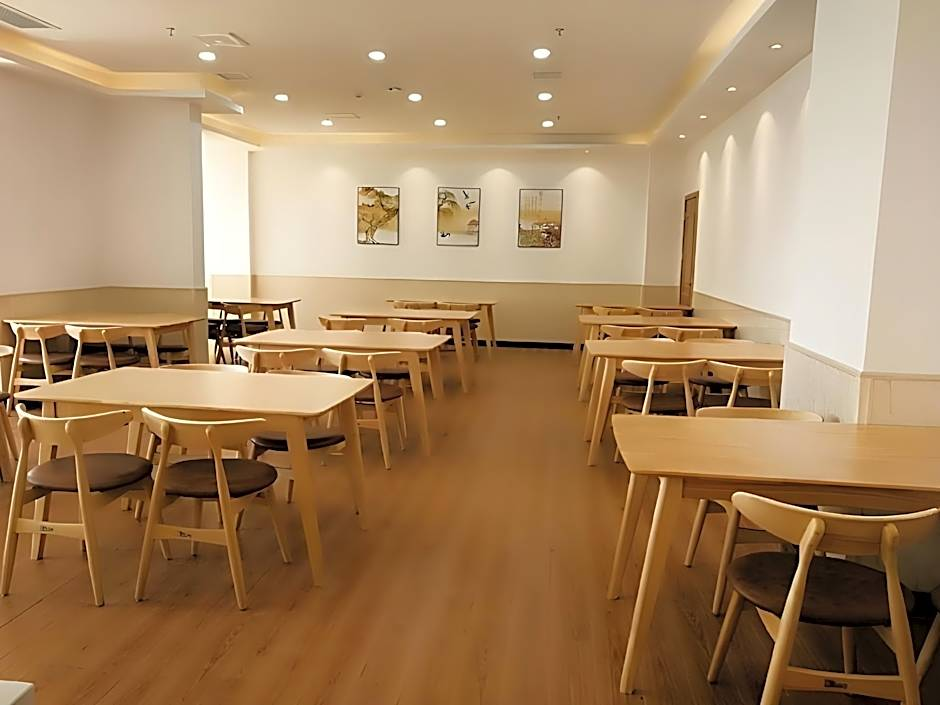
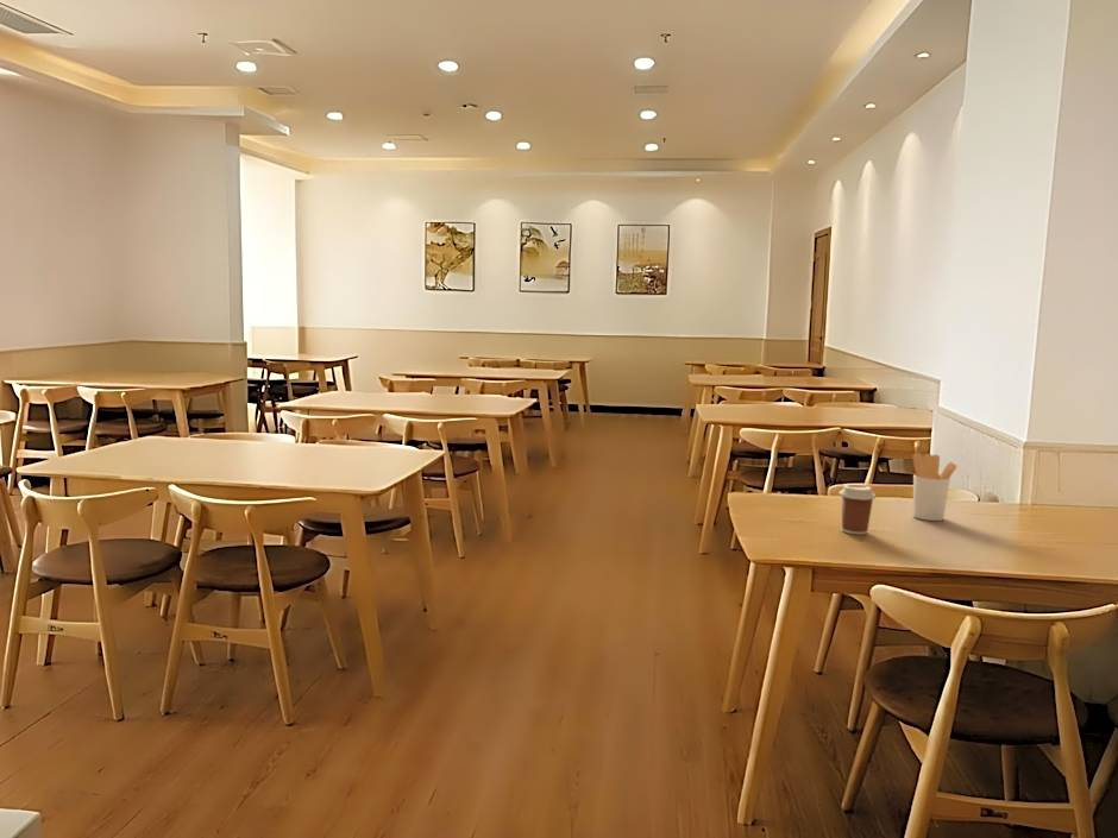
+ coffee cup [839,484,877,536]
+ utensil holder [911,452,959,522]
